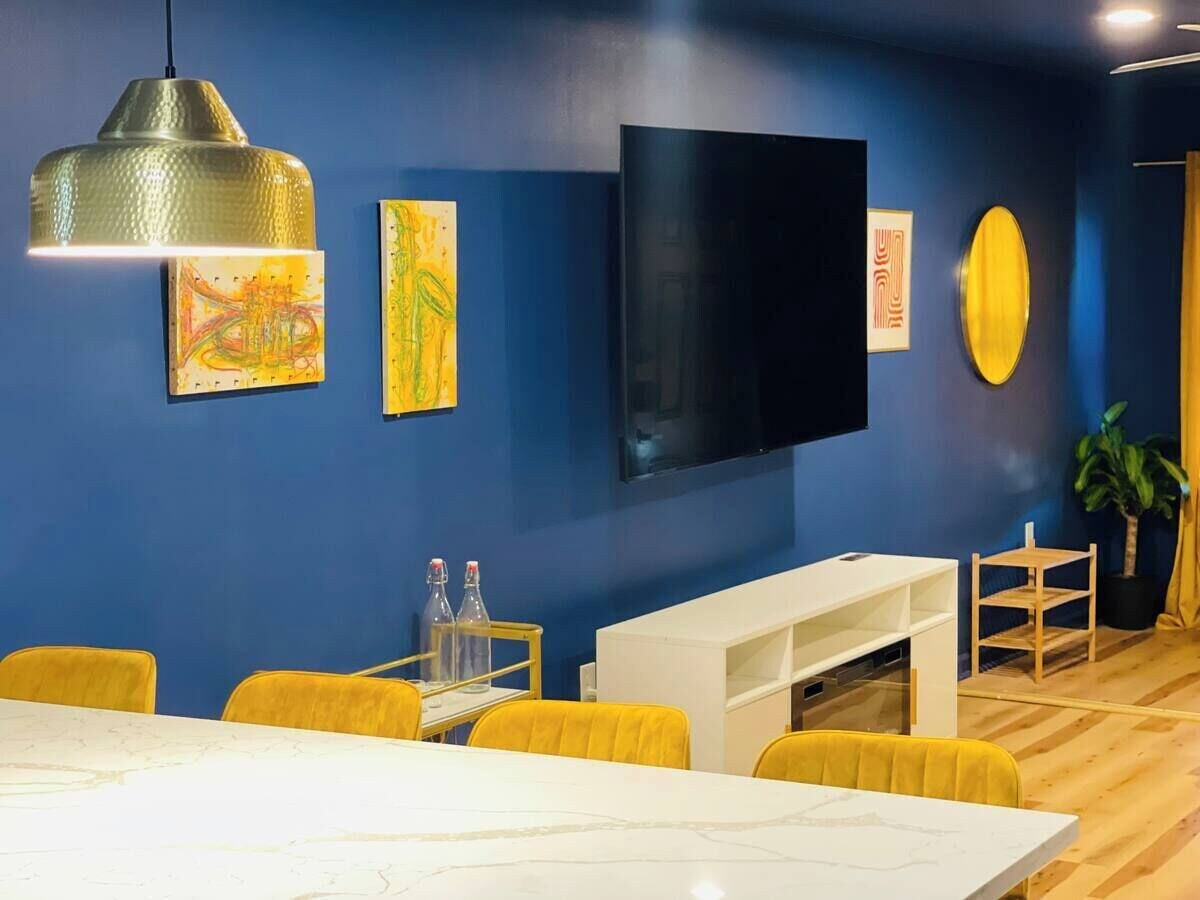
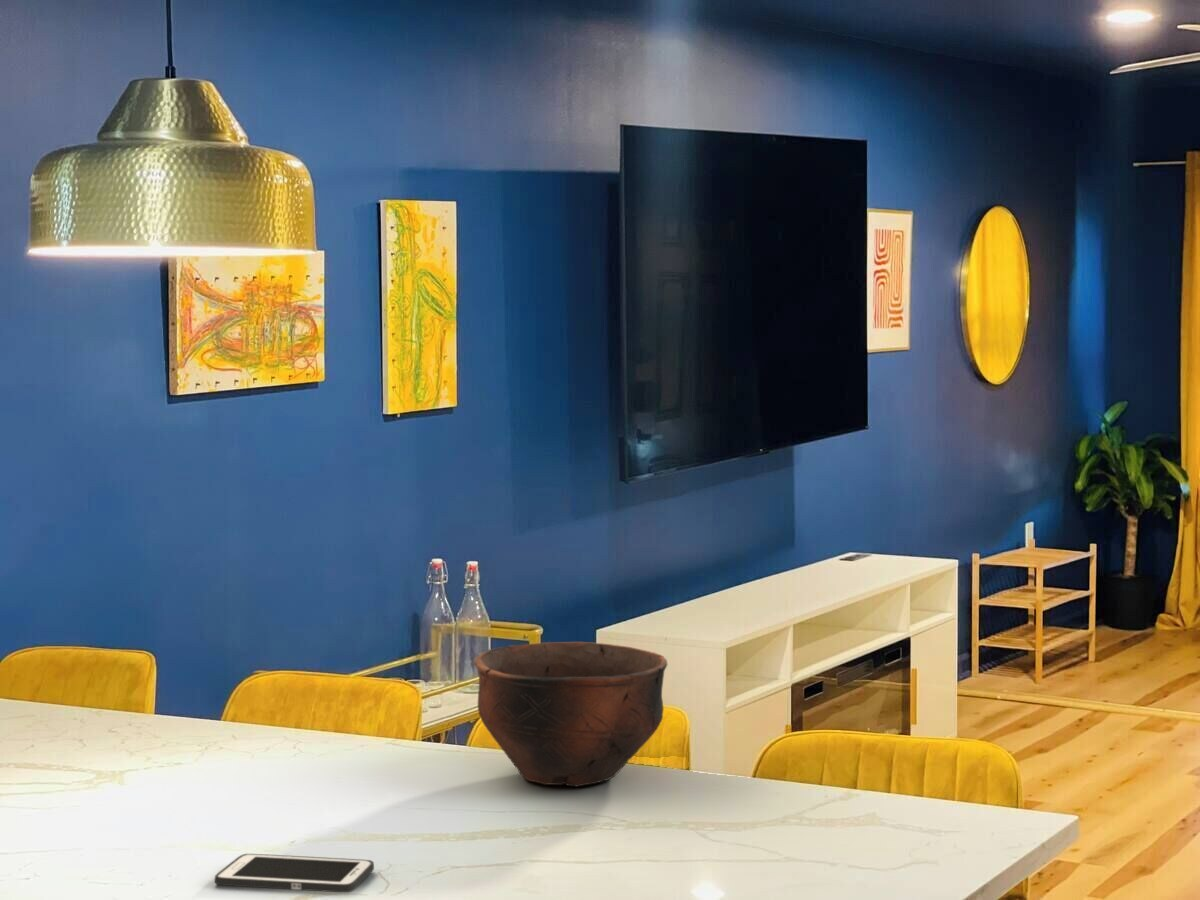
+ cell phone [214,853,375,893]
+ bowl [473,641,668,788]
